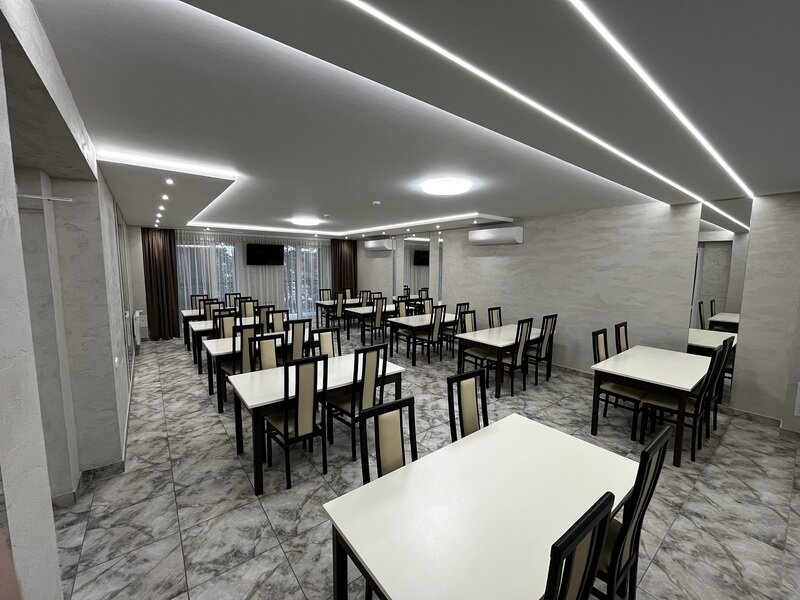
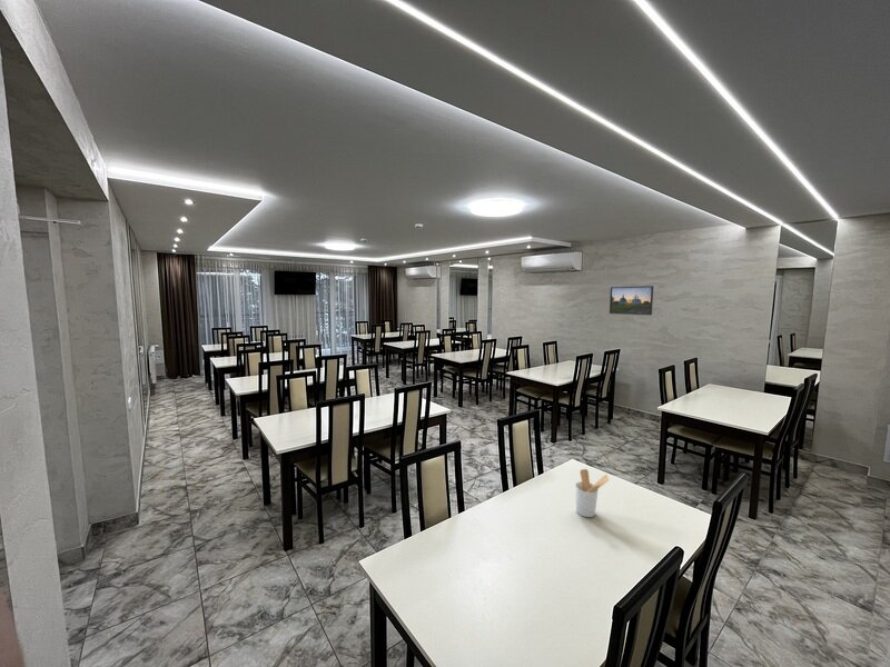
+ utensil holder [574,468,610,518]
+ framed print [609,285,654,316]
